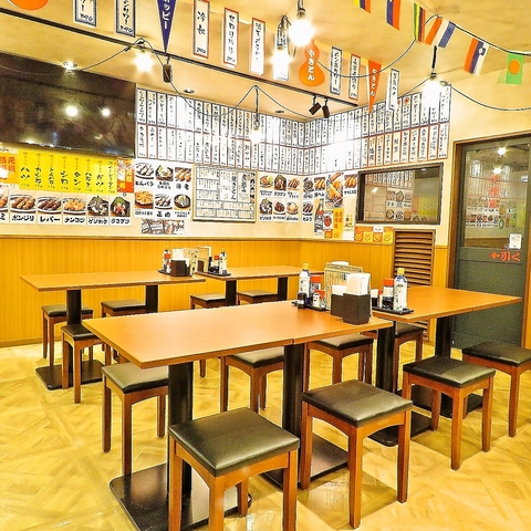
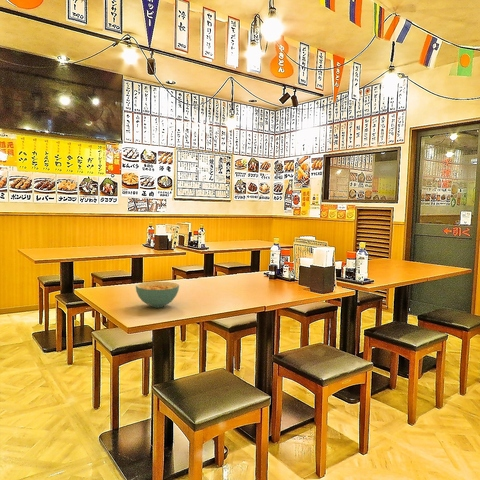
+ cereal bowl [135,281,180,309]
